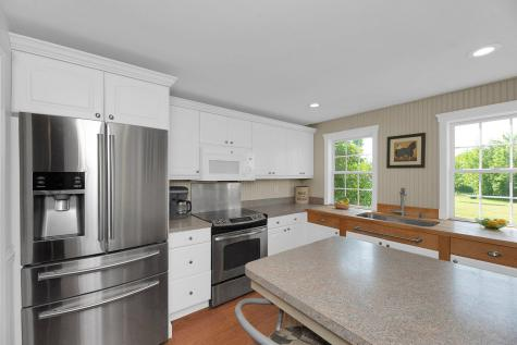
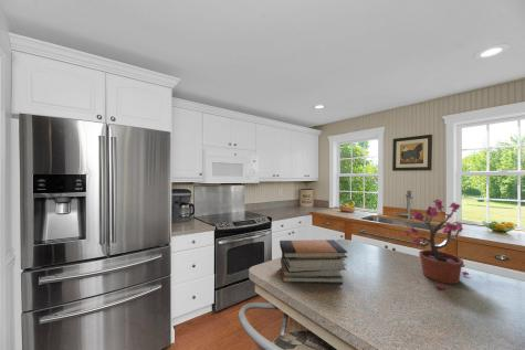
+ book stack [279,238,348,285]
+ potted plant [402,198,470,290]
